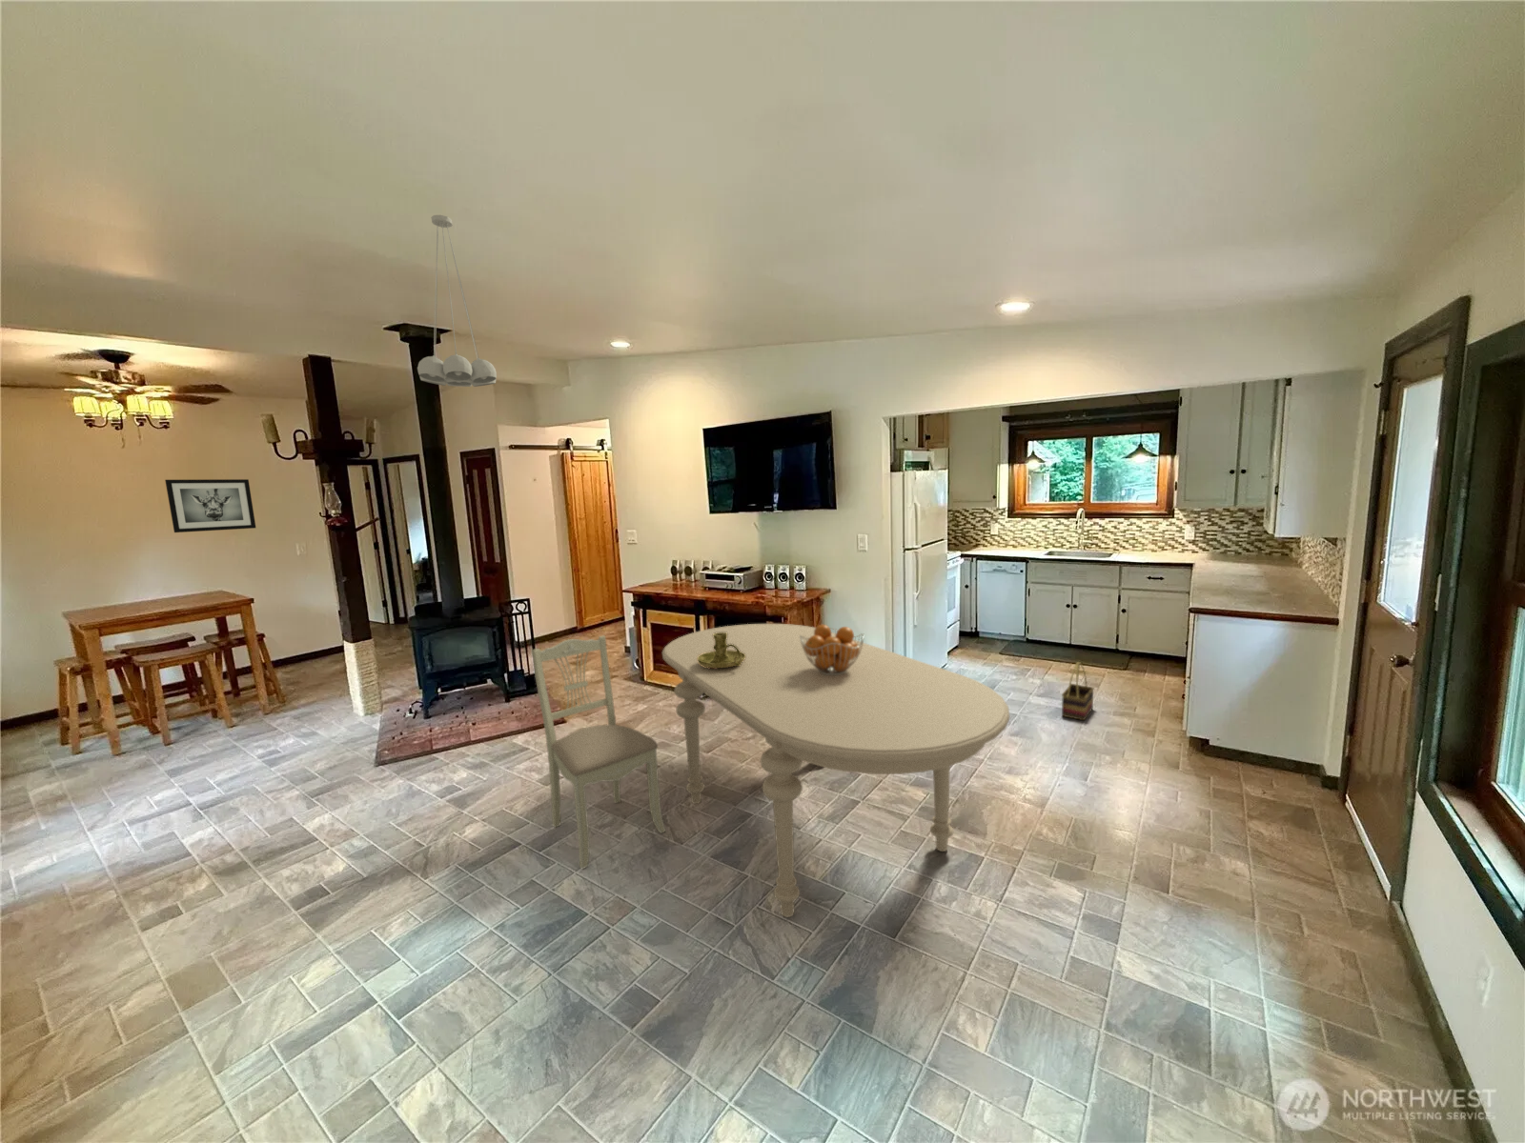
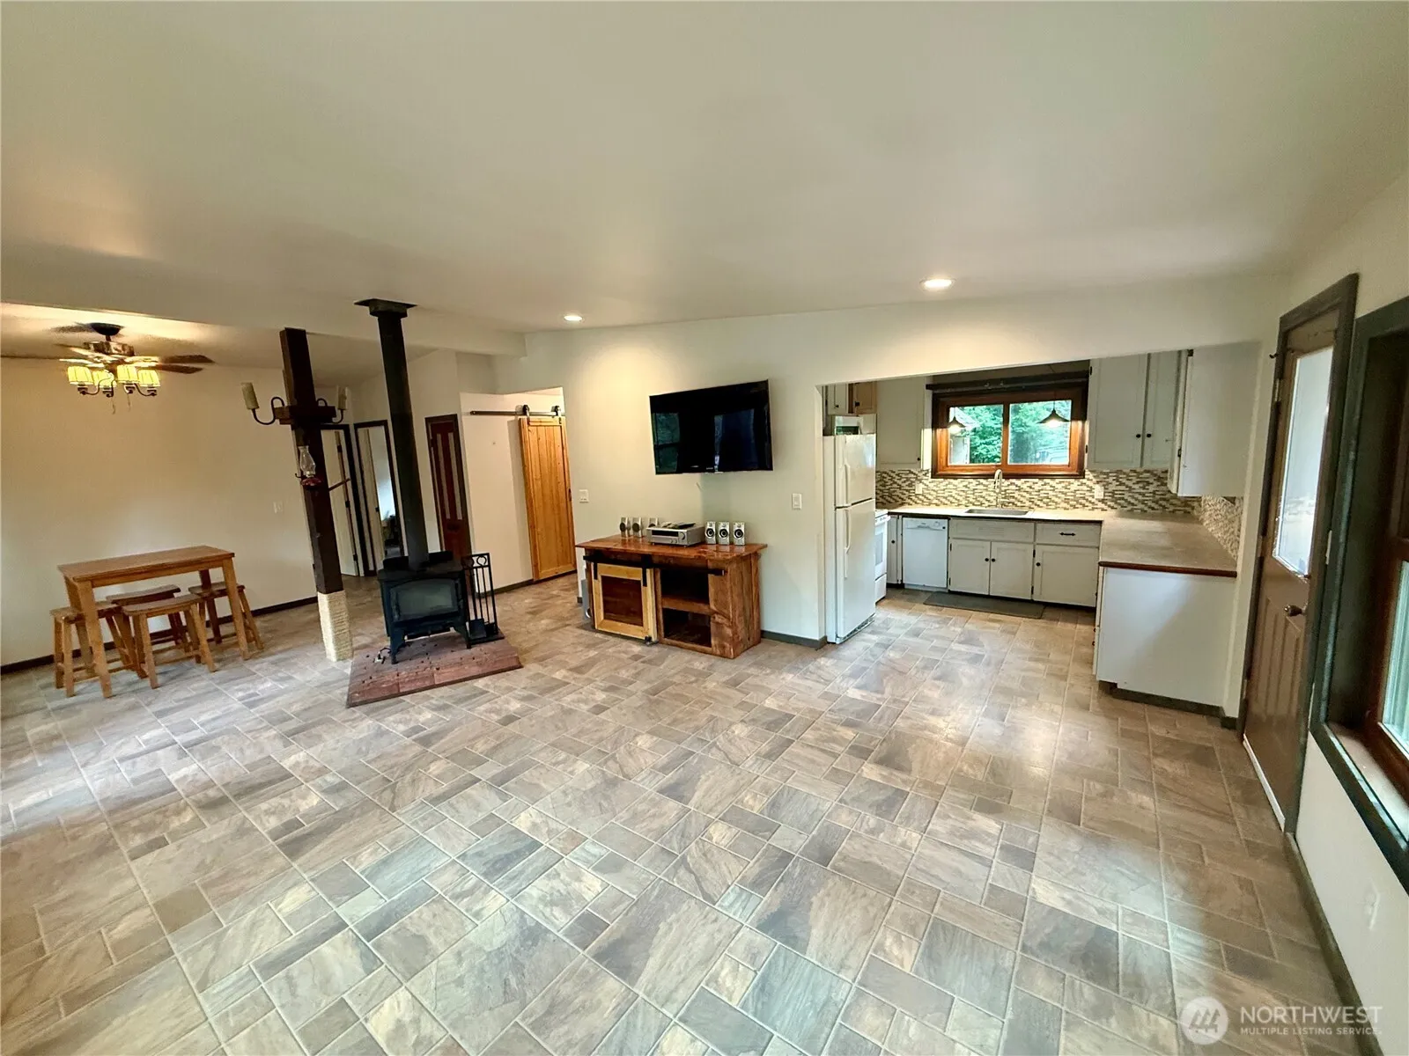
- basket [1060,662,1095,722]
- dining table [662,623,1011,918]
- pendant light [417,214,497,388]
- fruit basket [800,624,866,675]
- wall art [165,478,257,533]
- candle holder [698,633,746,669]
- dining chair [531,634,668,870]
